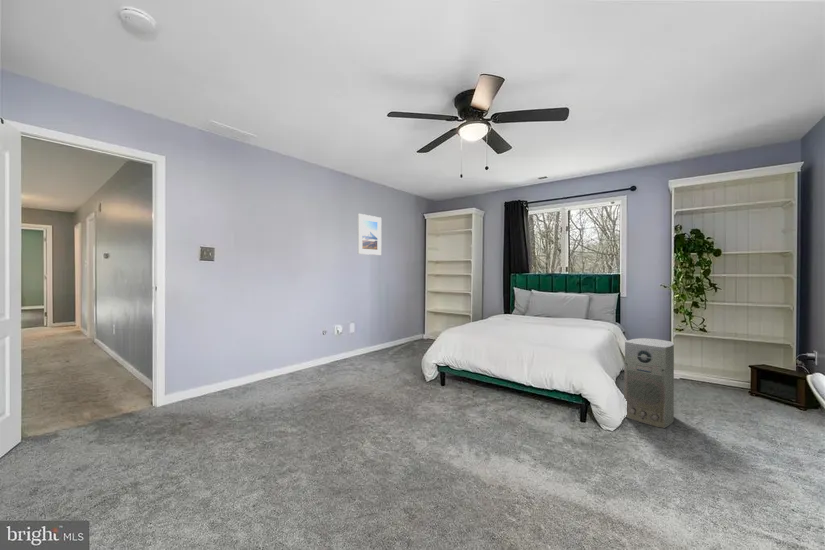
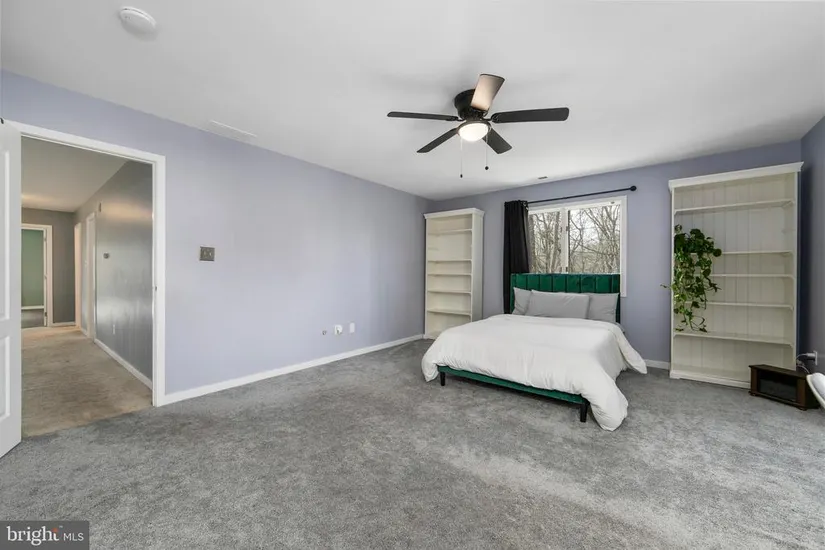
- air purifier [623,337,675,429]
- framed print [357,213,382,256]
